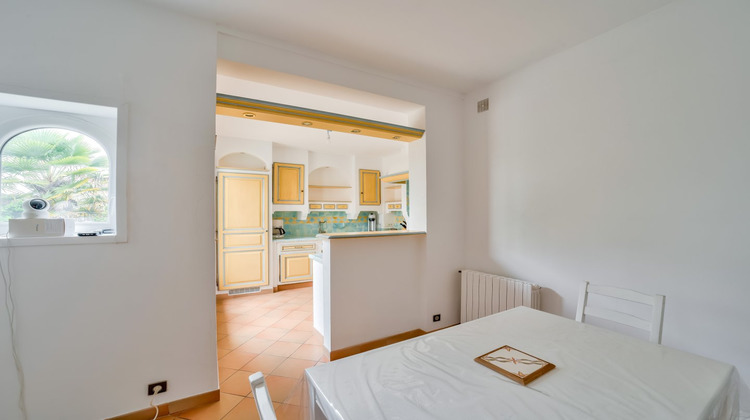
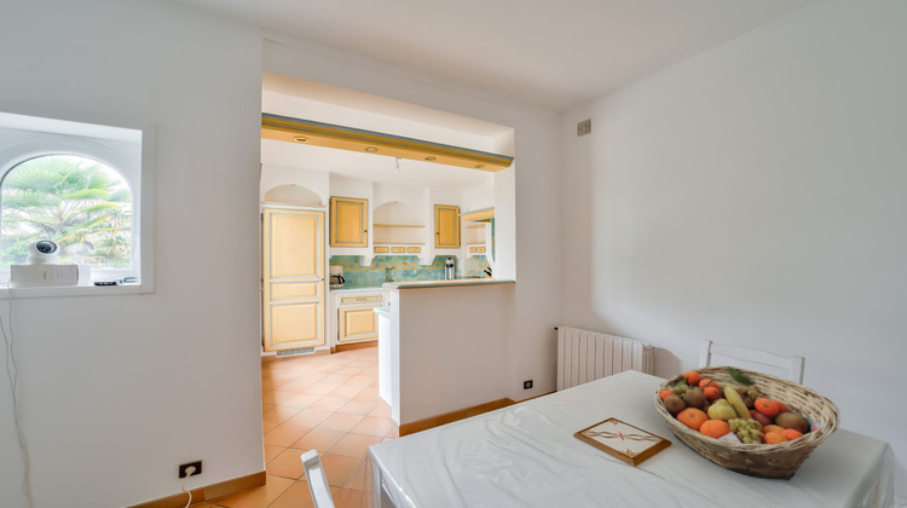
+ fruit basket [652,364,842,481]
